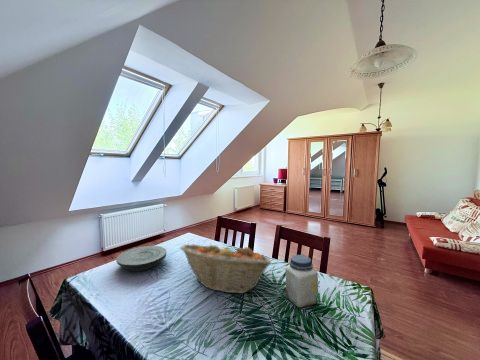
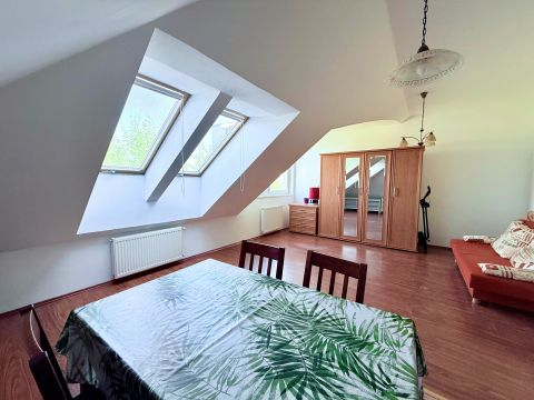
- jar [285,254,319,308]
- fruit basket [179,241,272,294]
- plate [115,245,168,272]
